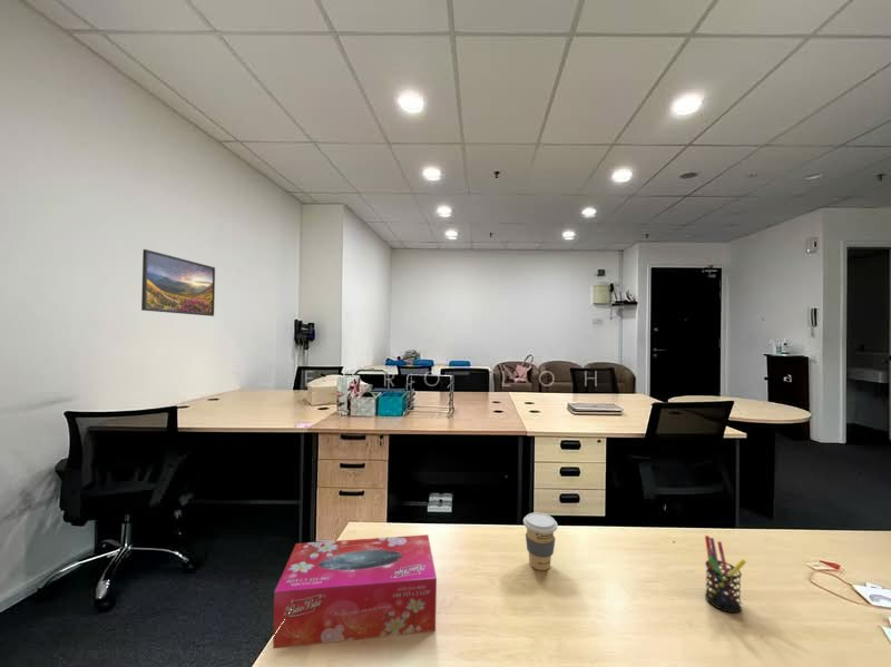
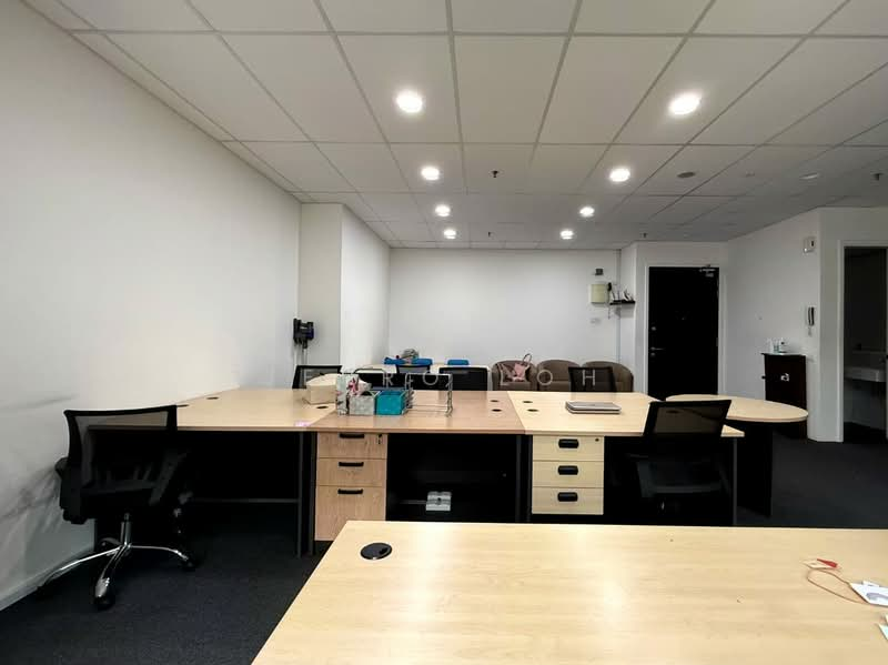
- tissue box [272,533,438,649]
- coffee cup [522,511,558,571]
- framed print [140,248,216,317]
- pen holder [704,534,747,614]
